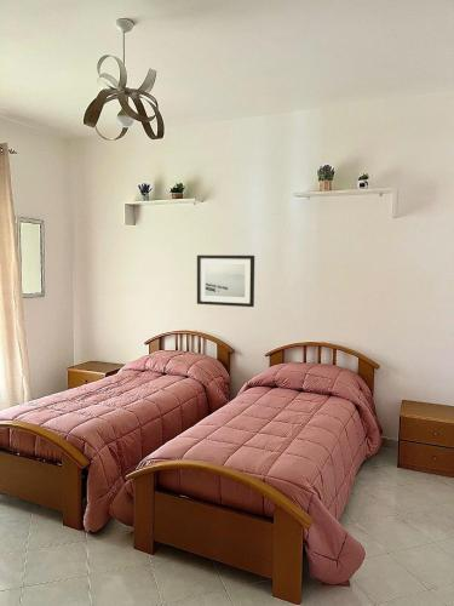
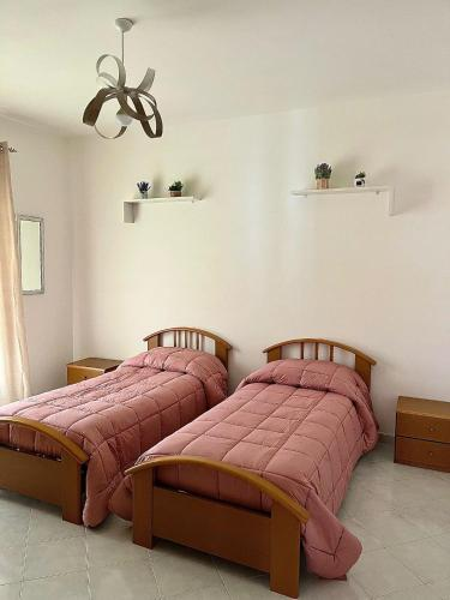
- wall art [196,255,255,308]
